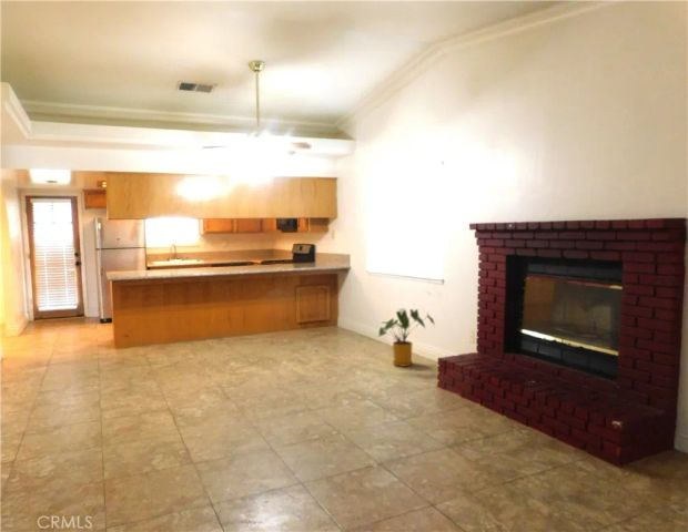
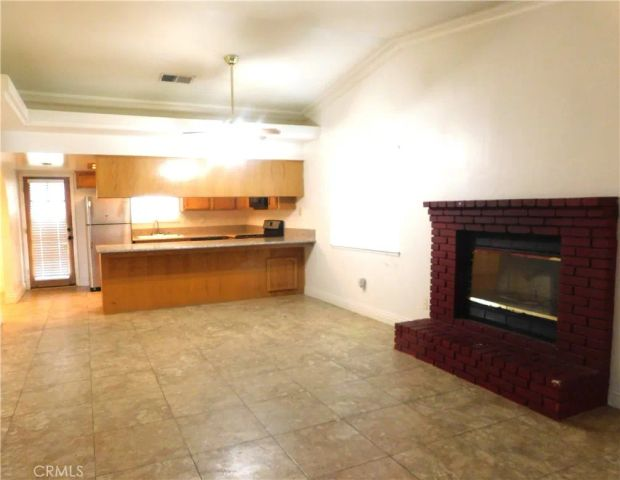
- house plant [377,308,436,368]
